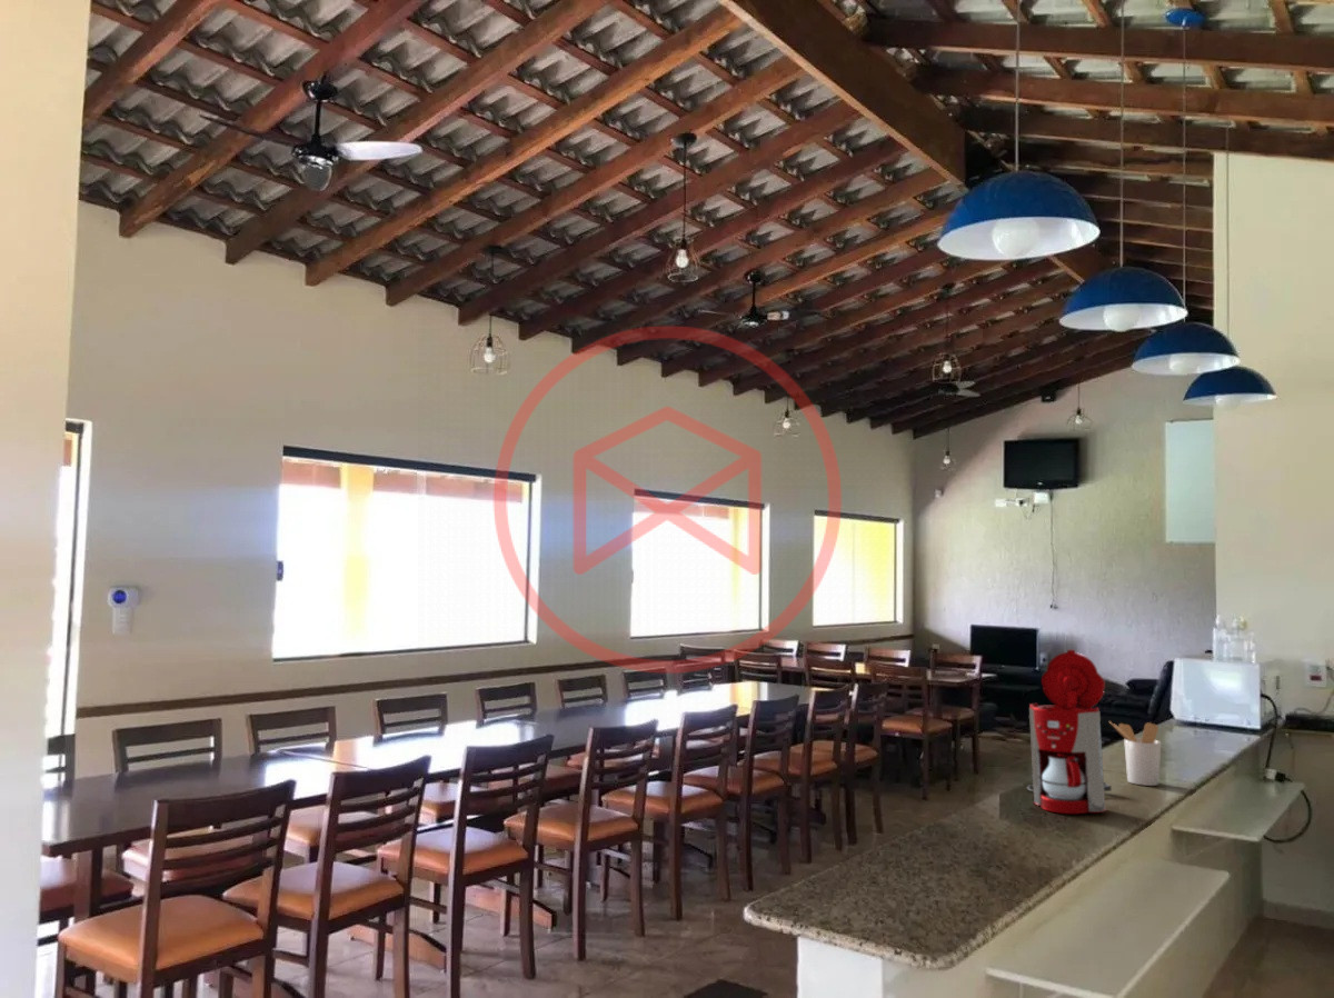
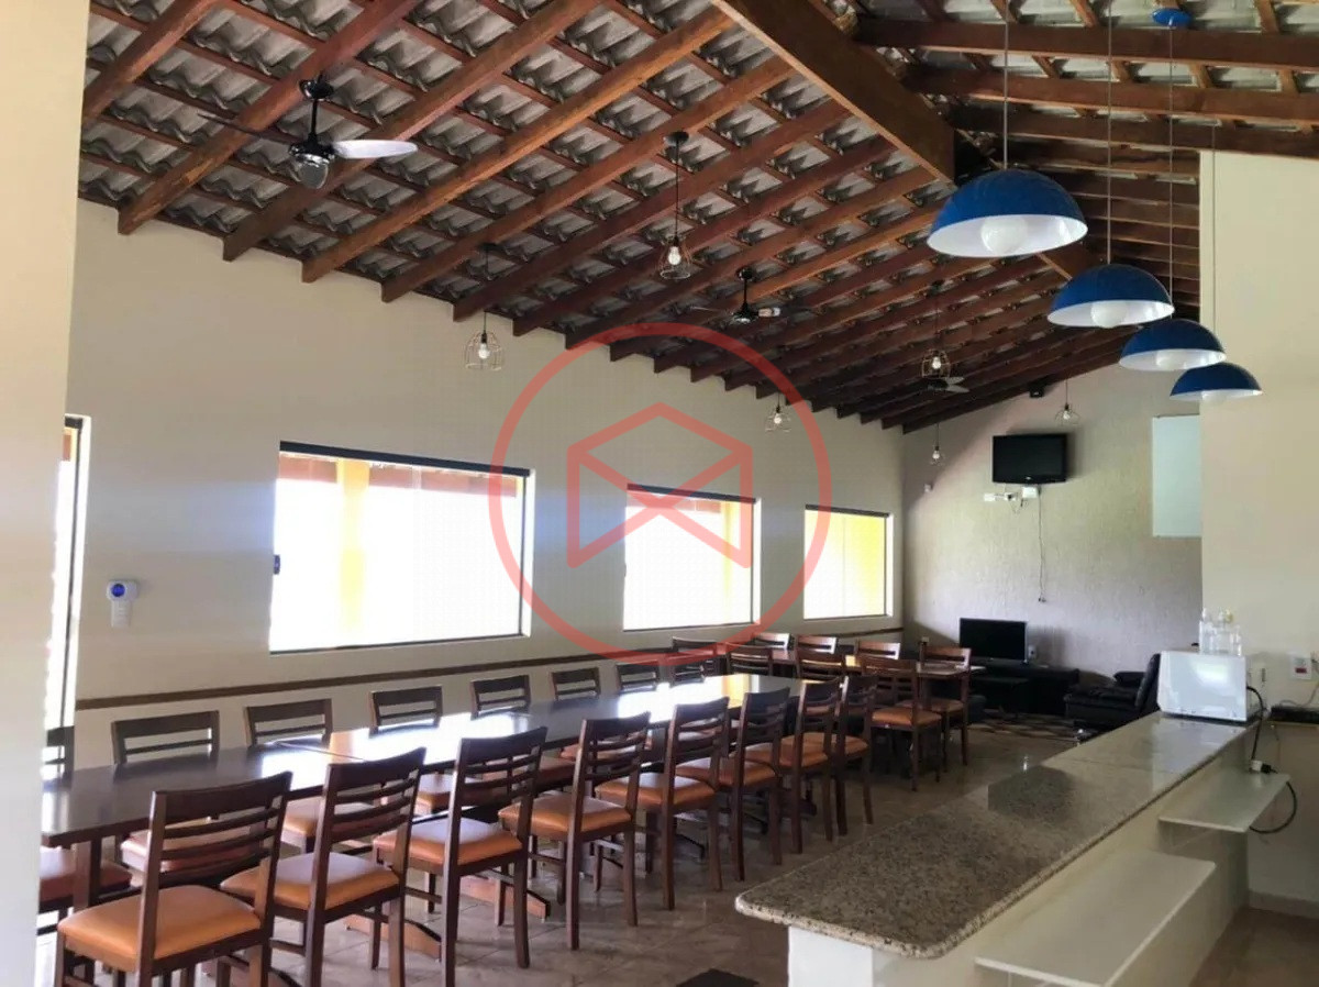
- utensil holder [1108,720,1162,787]
- coffee maker [1026,649,1113,815]
